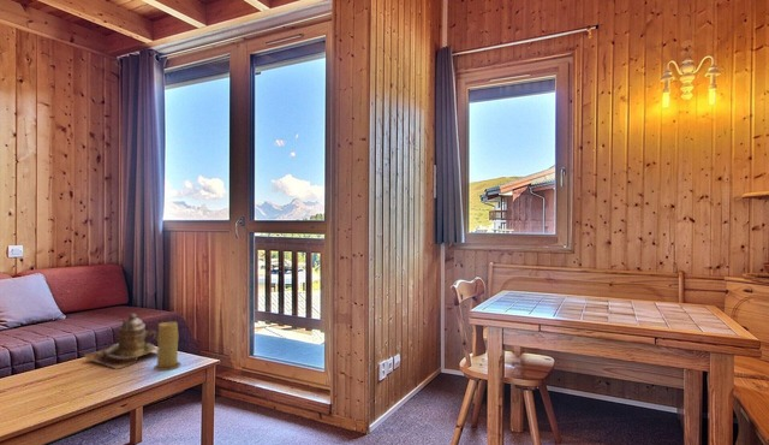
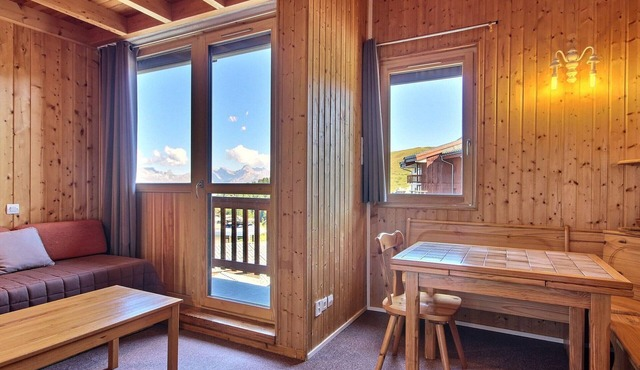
- teapot [83,313,159,370]
- candle [153,321,183,372]
